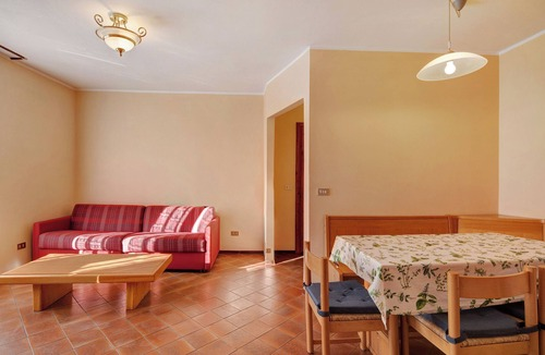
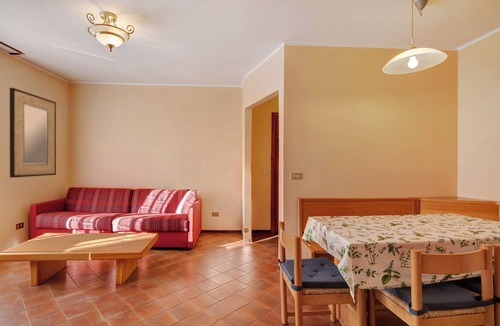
+ home mirror [9,87,57,179]
